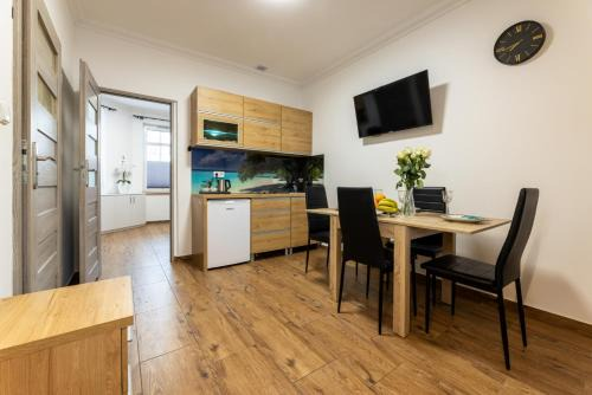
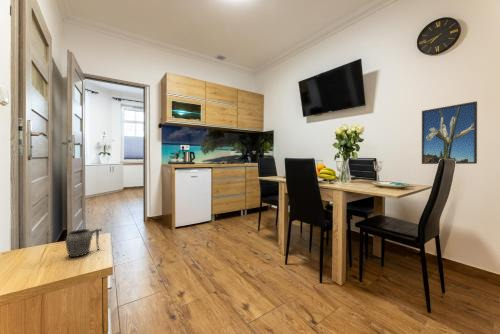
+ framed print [421,100,478,165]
+ mug [64,227,103,258]
